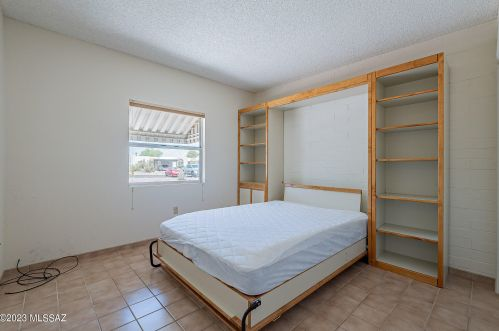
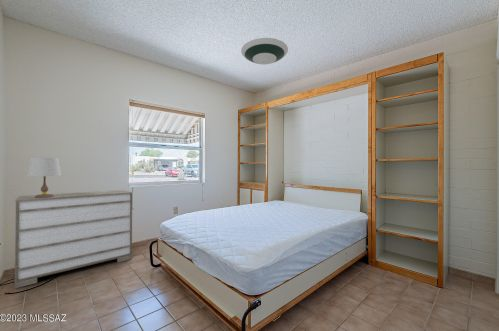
+ dresser [14,189,133,289]
+ table lamp [26,157,62,198]
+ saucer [240,37,289,66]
